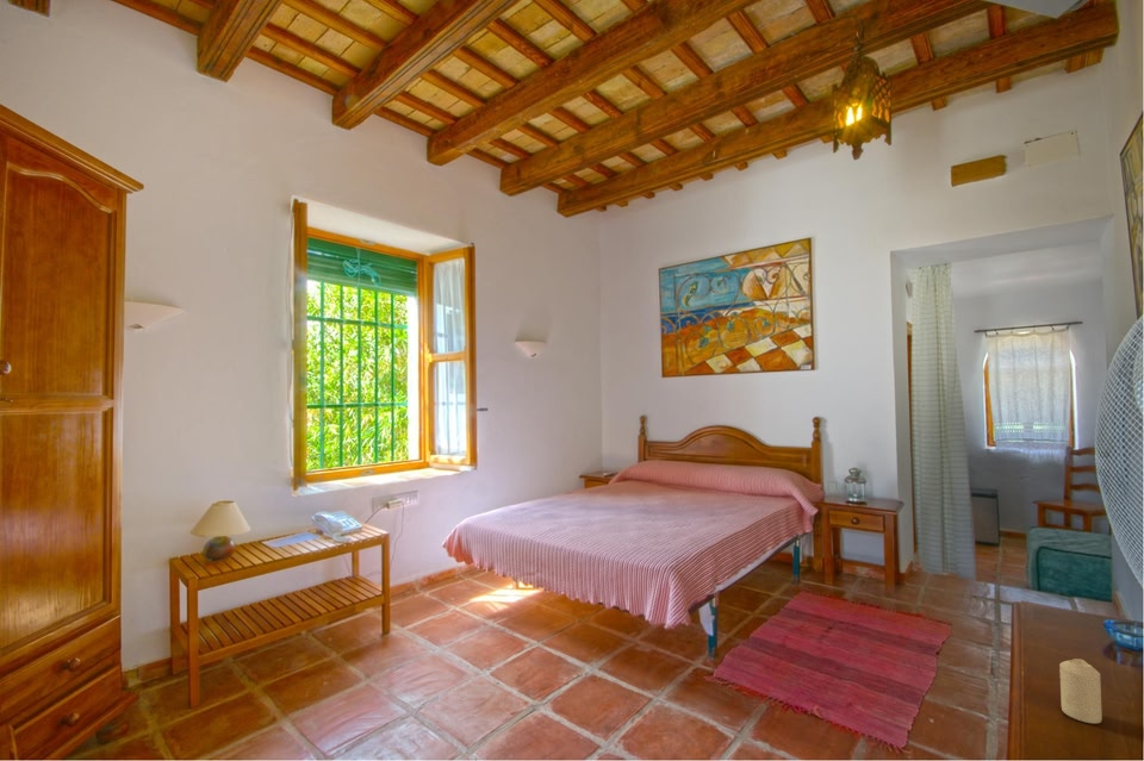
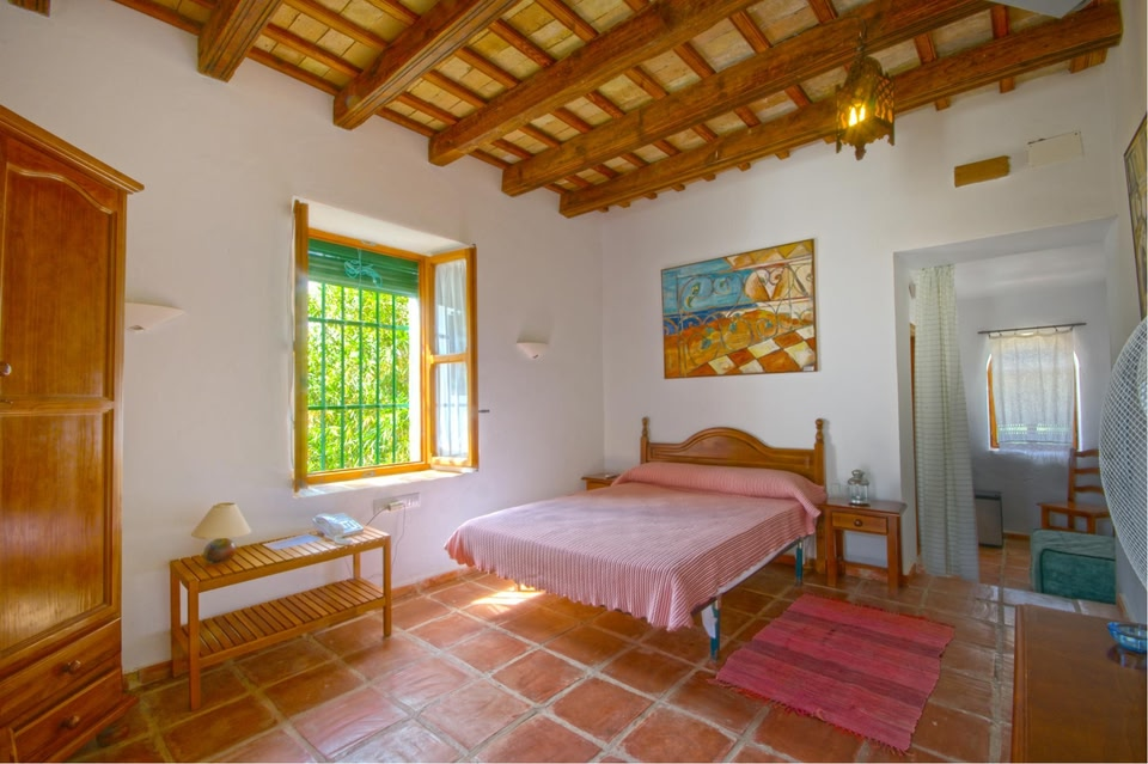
- candle [1058,657,1103,725]
